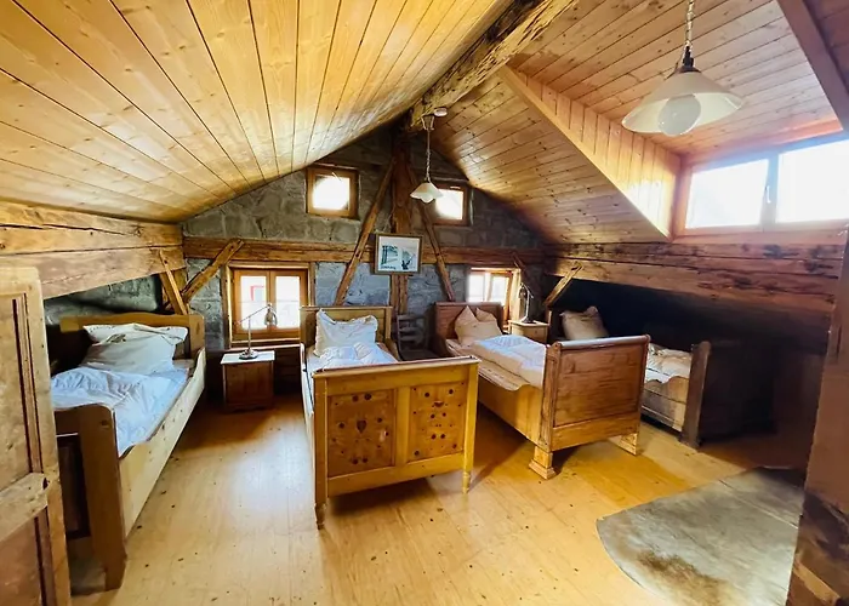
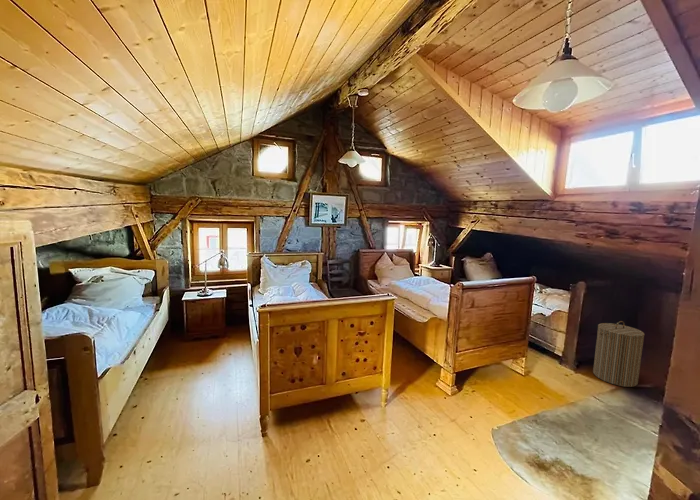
+ laundry hamper [592,320,645,388]
